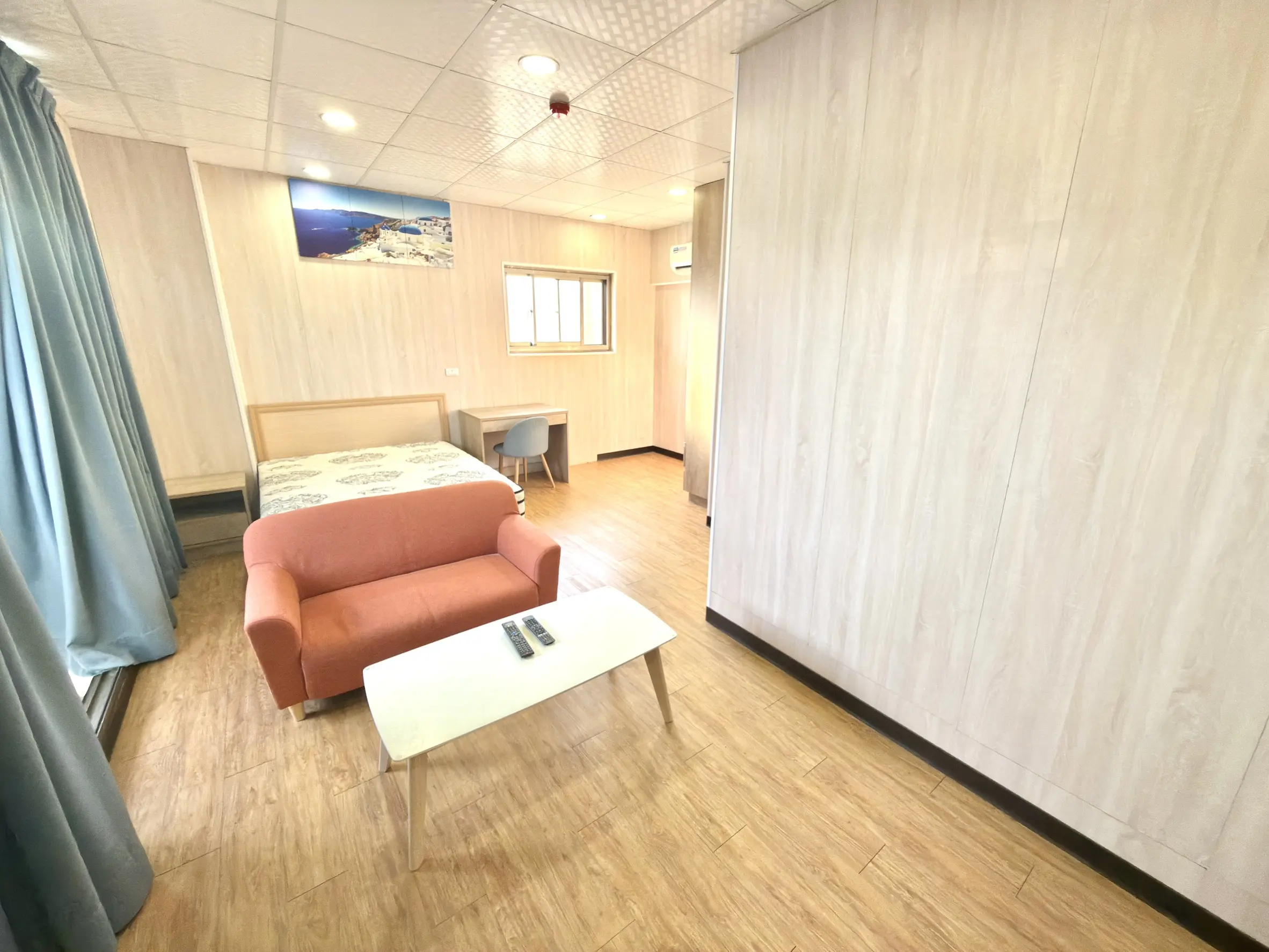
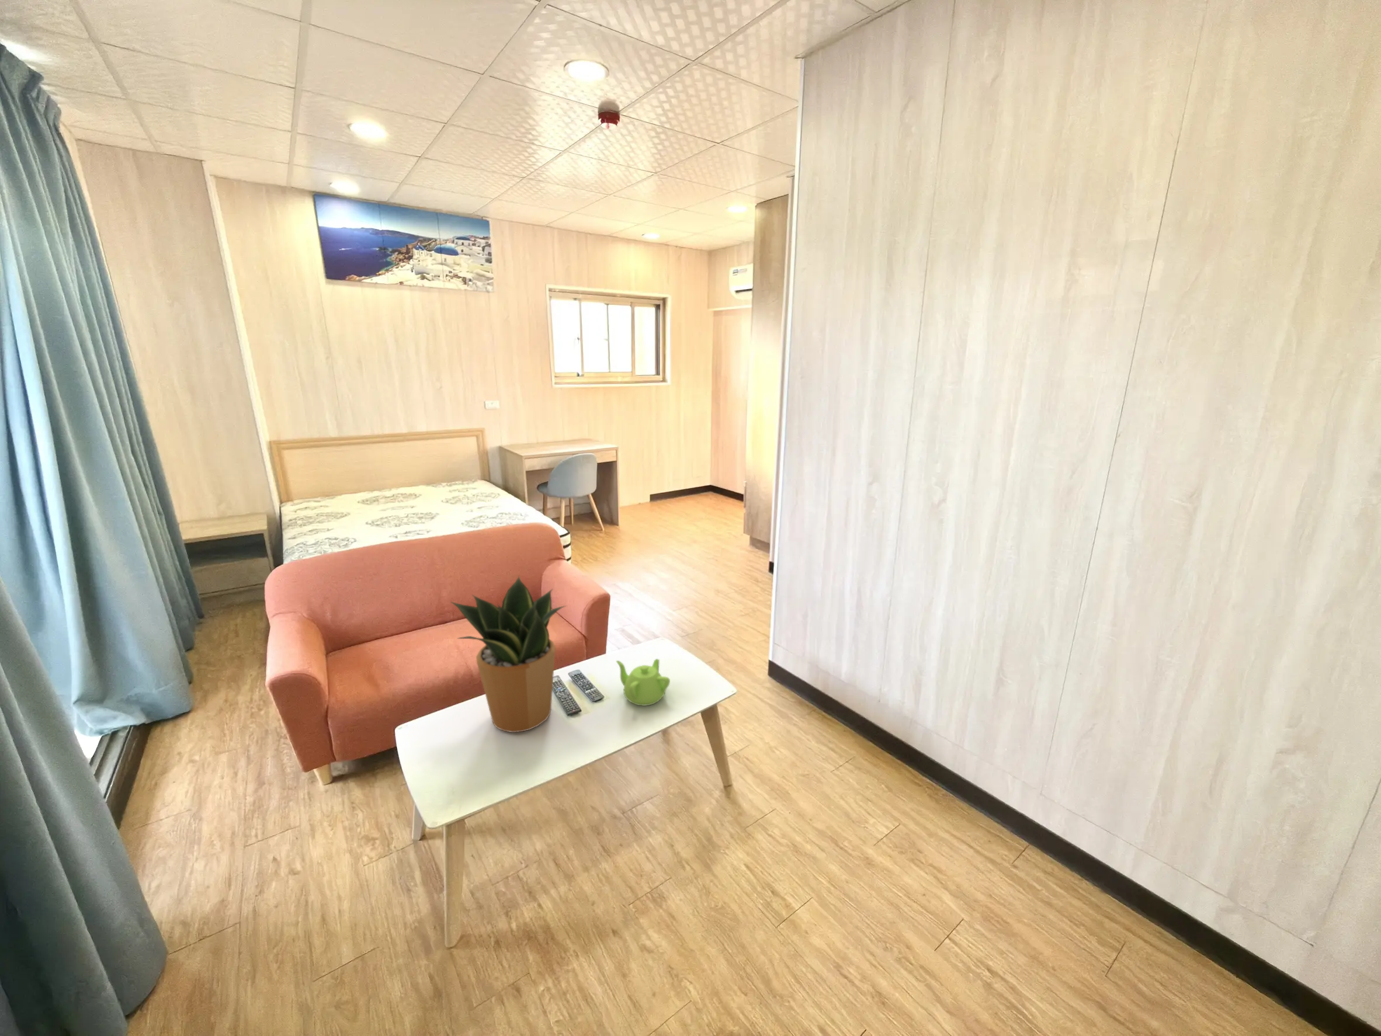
+ teapot [616,658,670,706]
+ potted plant [449,576,567,732]
